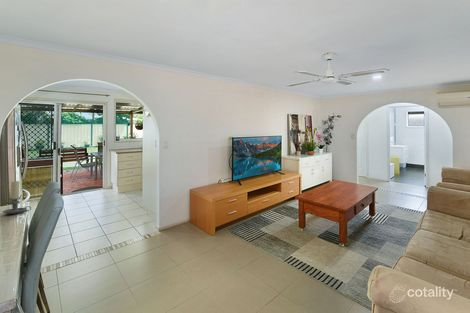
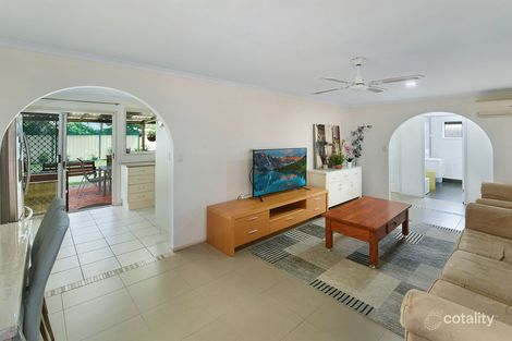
- candle holder [2,180,32,215]
